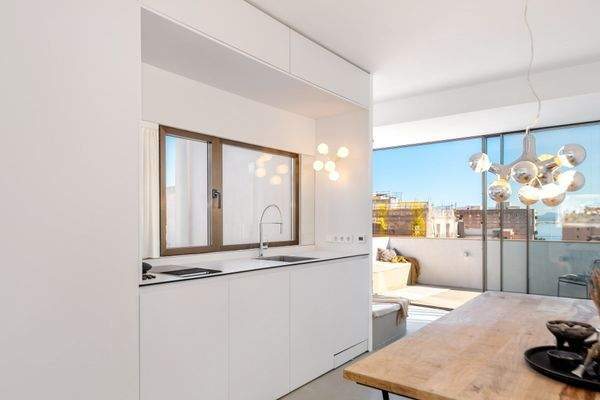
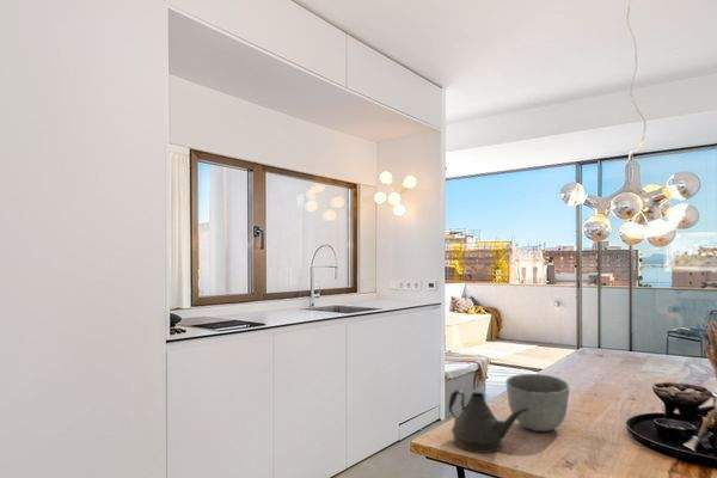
+ teapot [447,388,531,454]
+ bowl [504,373,571,433]
